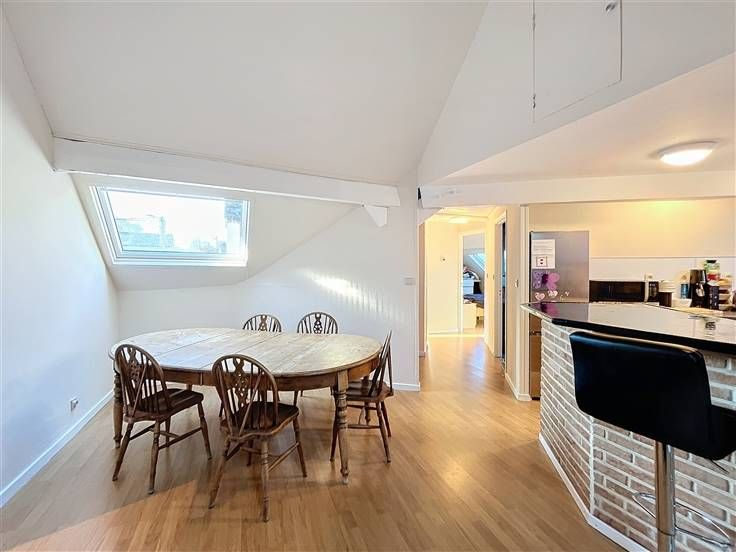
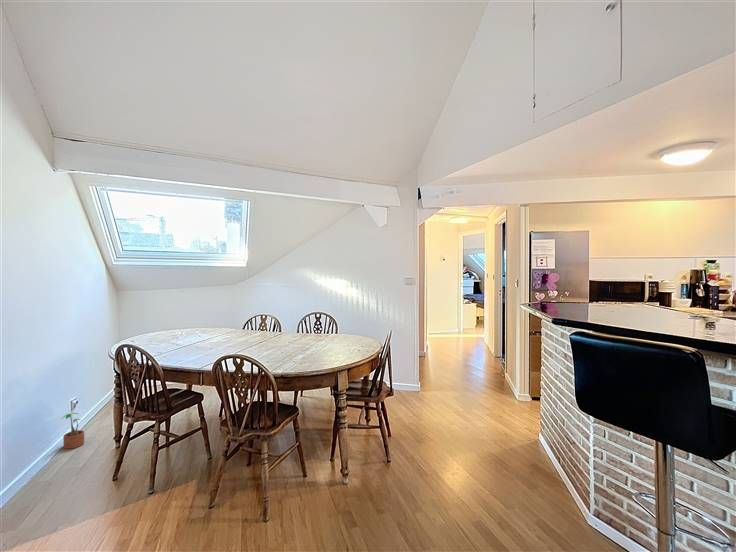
+ potted plant [60,412,85,450]
